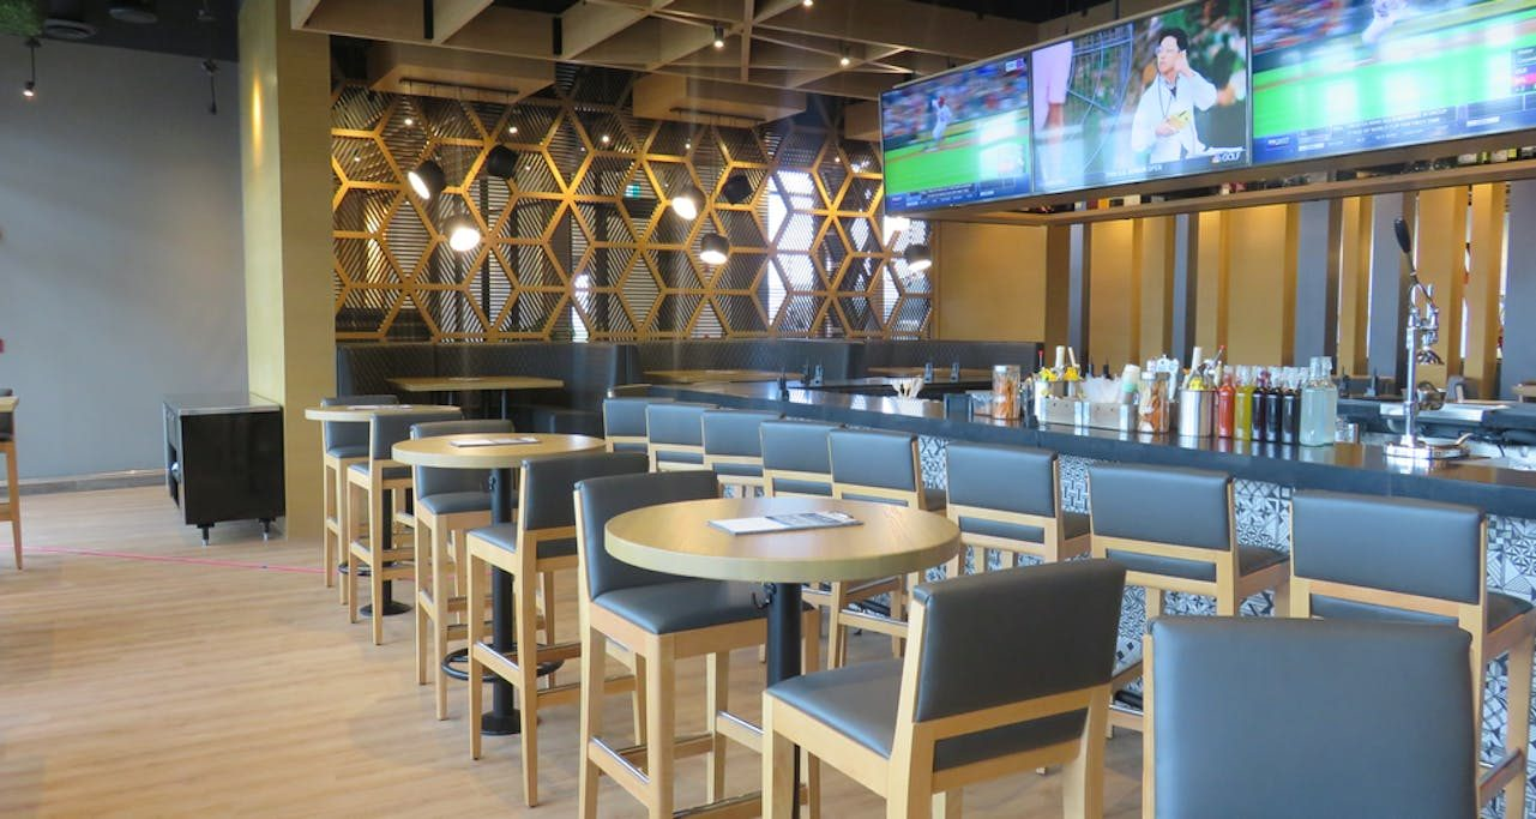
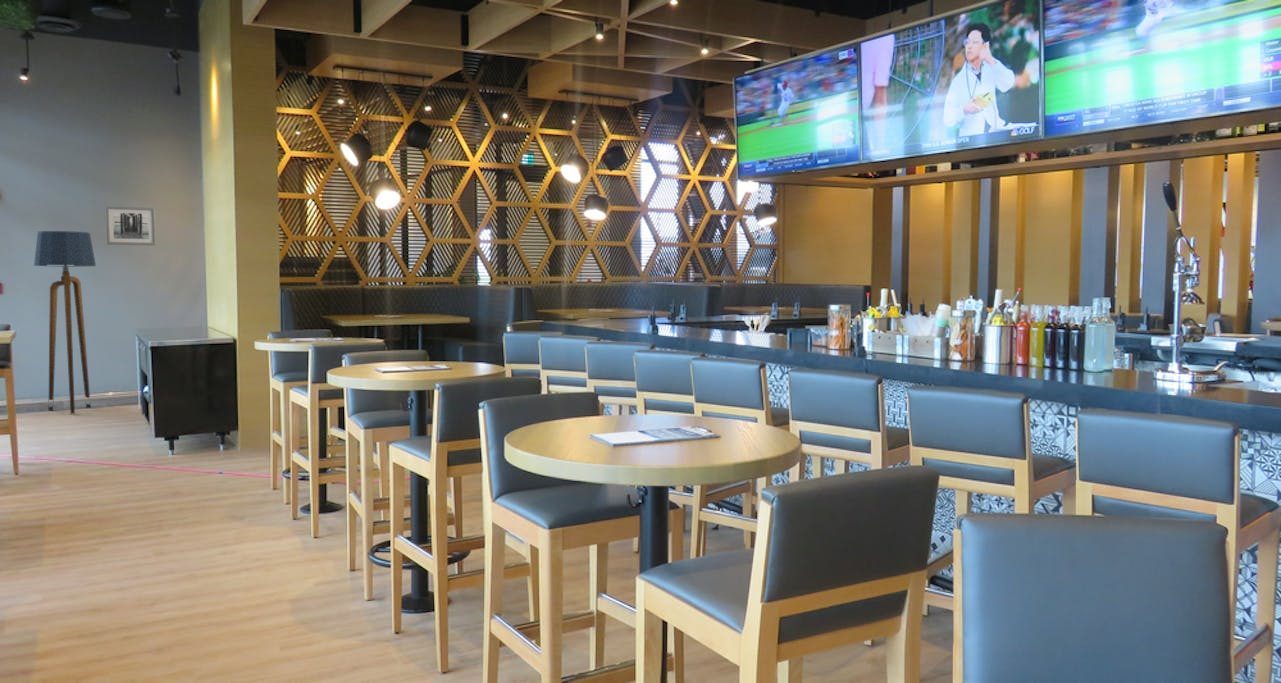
+ wall art [104,205,157,246]
+ floor lamp [33,230,97,415]
